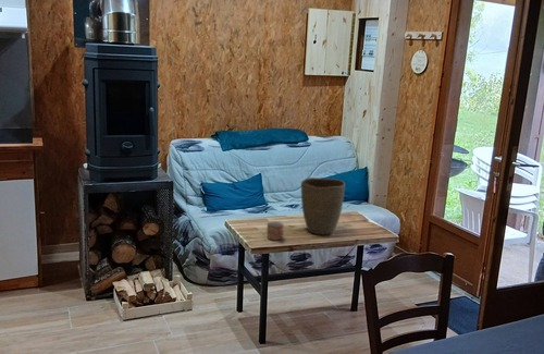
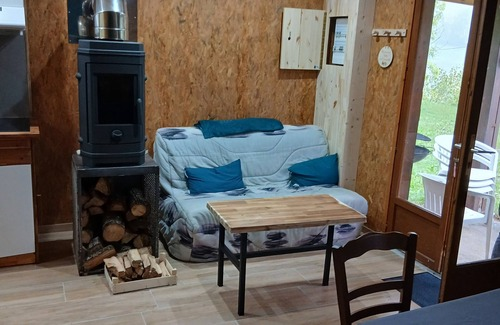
- vase [300,176,346,235]
- mug [265,220,285,242]
